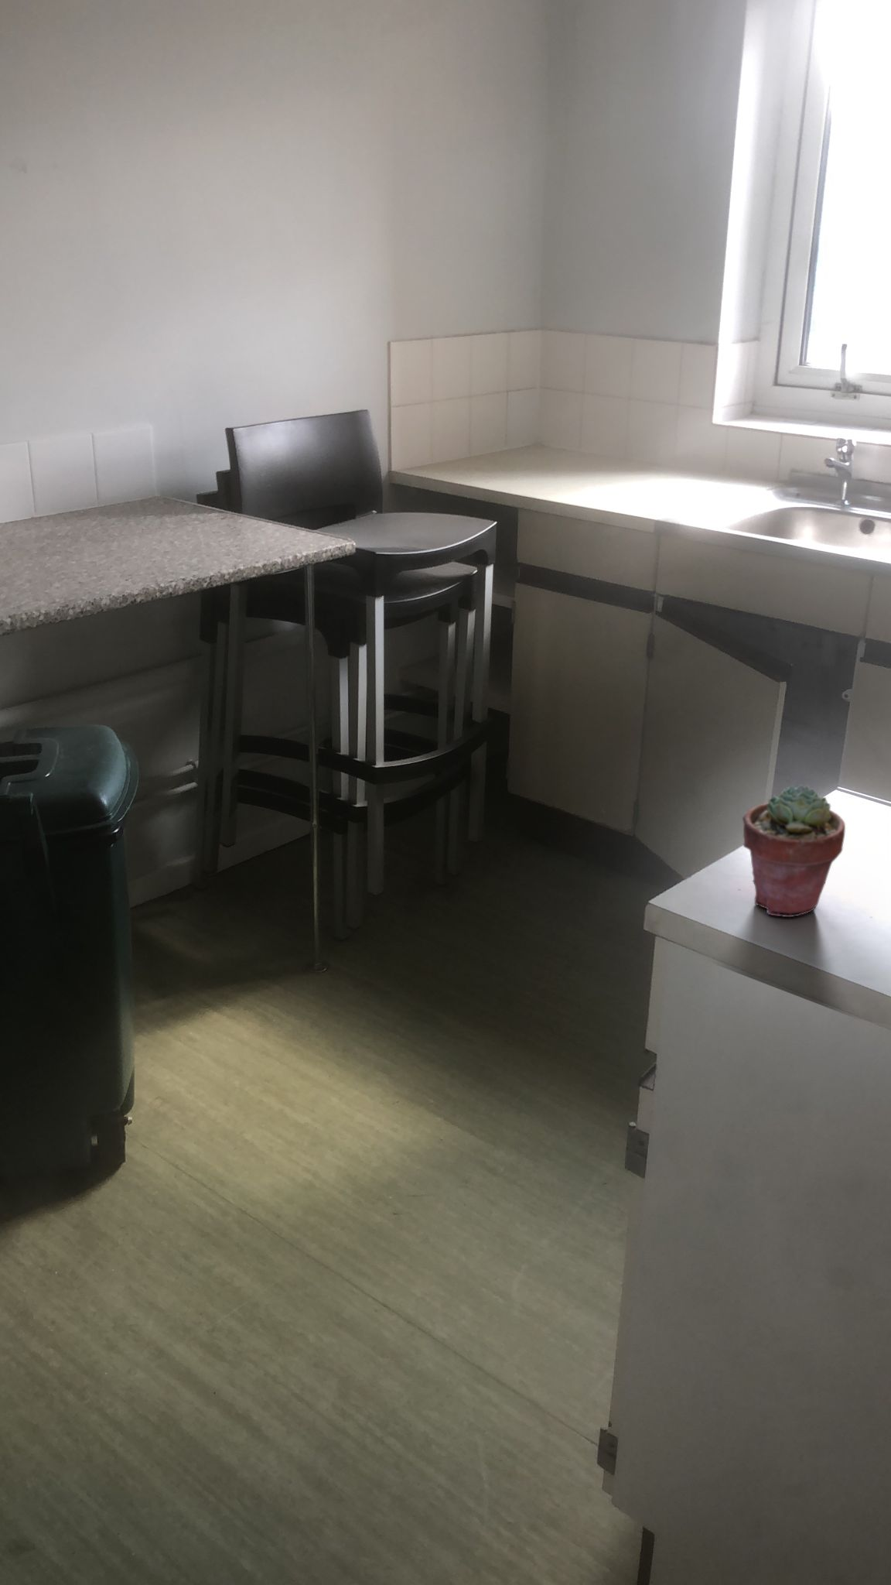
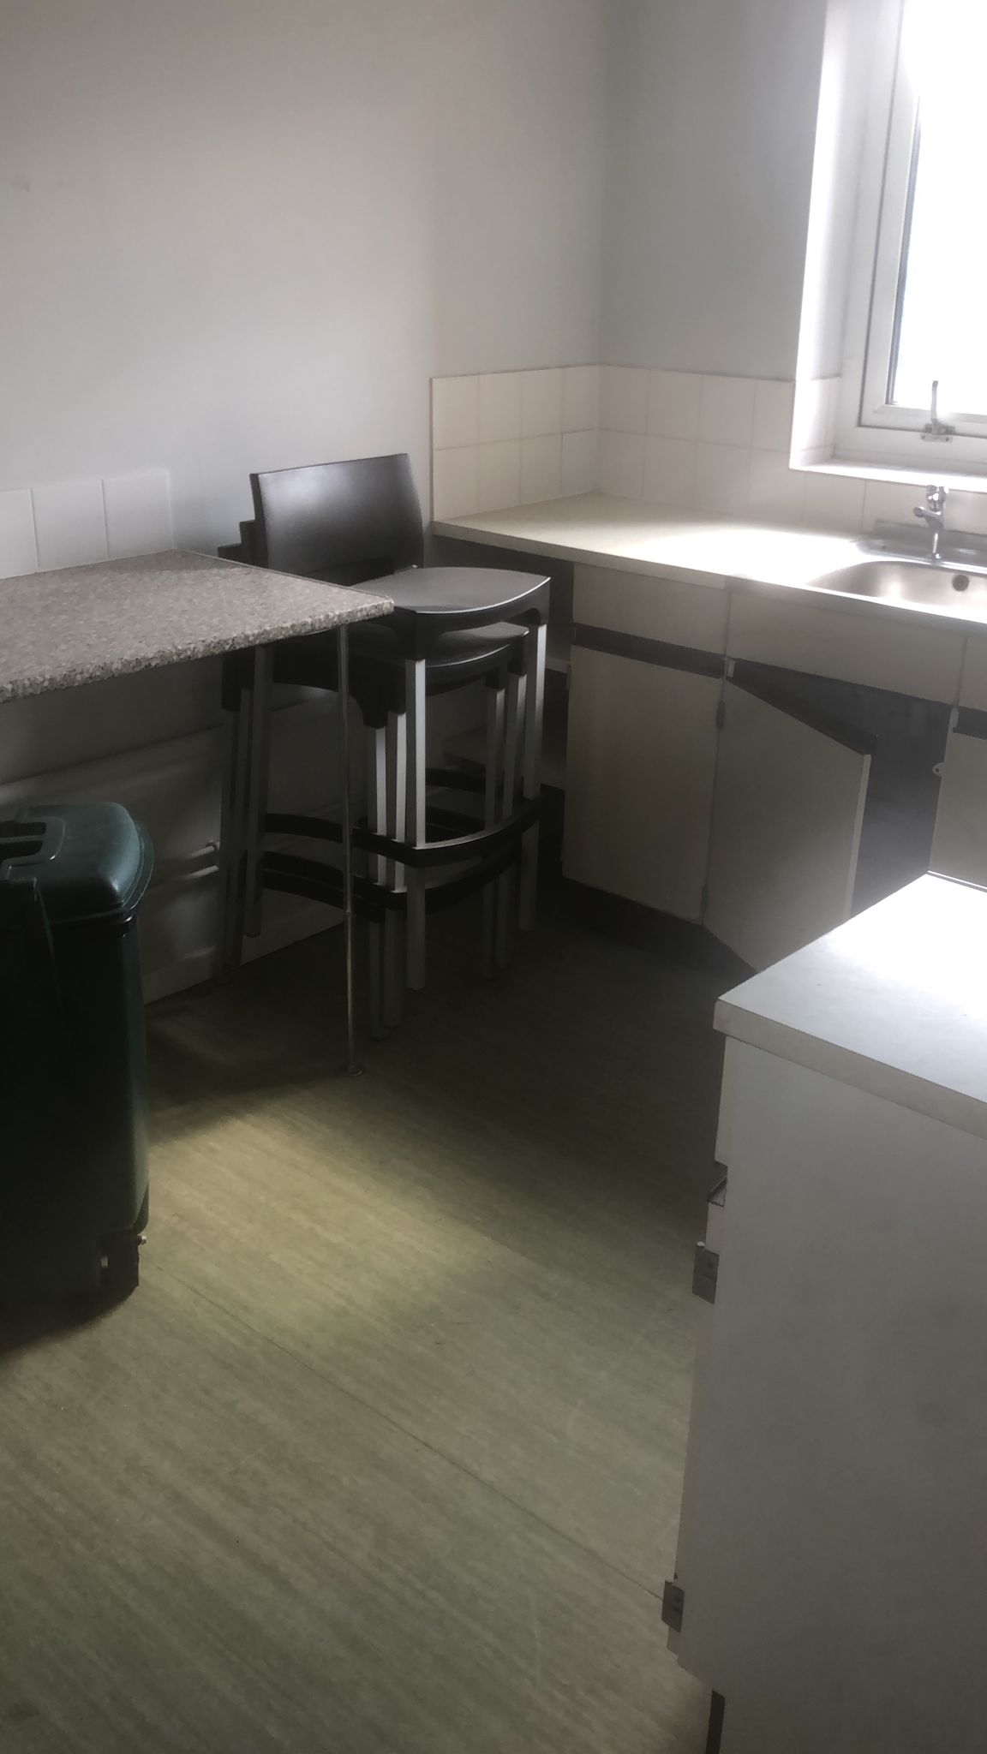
- potted succulent [742,784,846,918]
